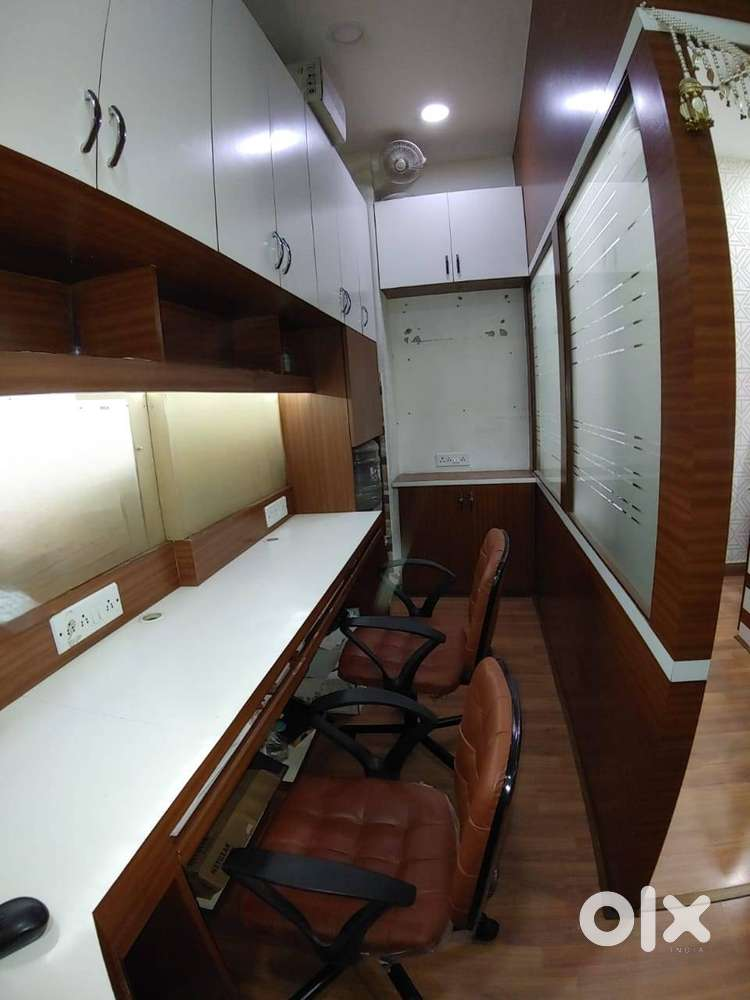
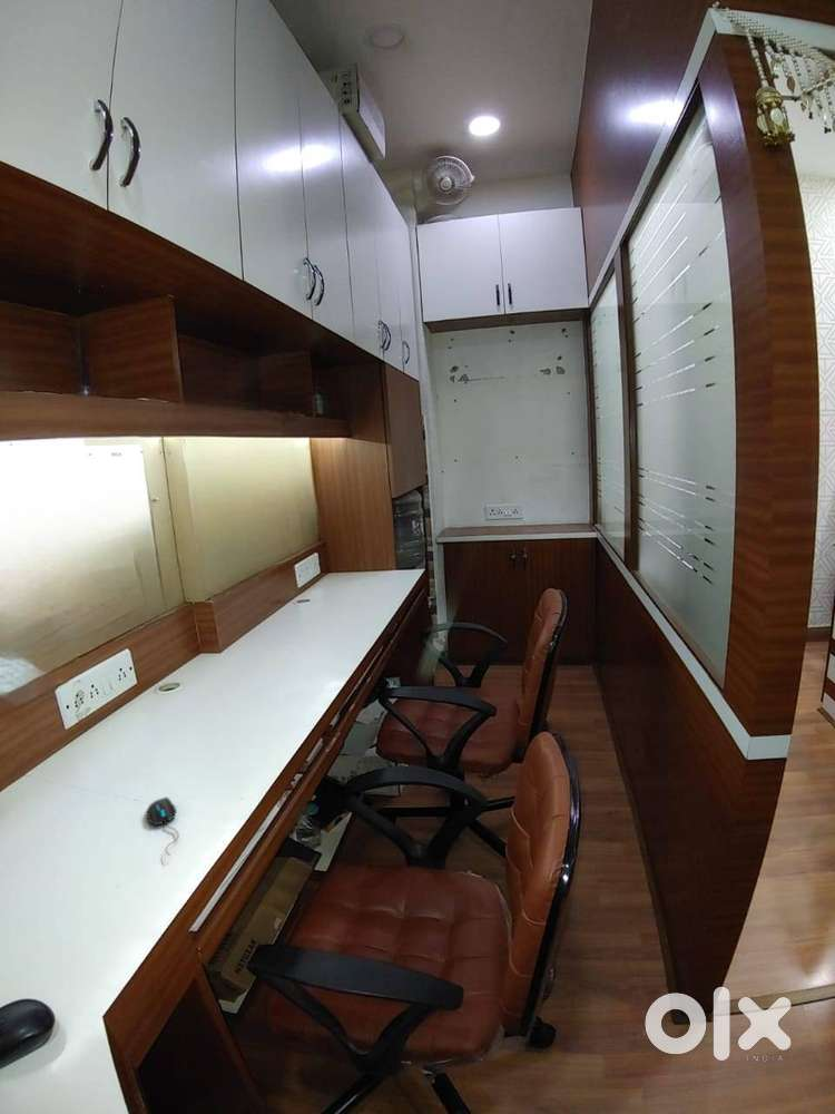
+ mouse [146,797,179,857]
